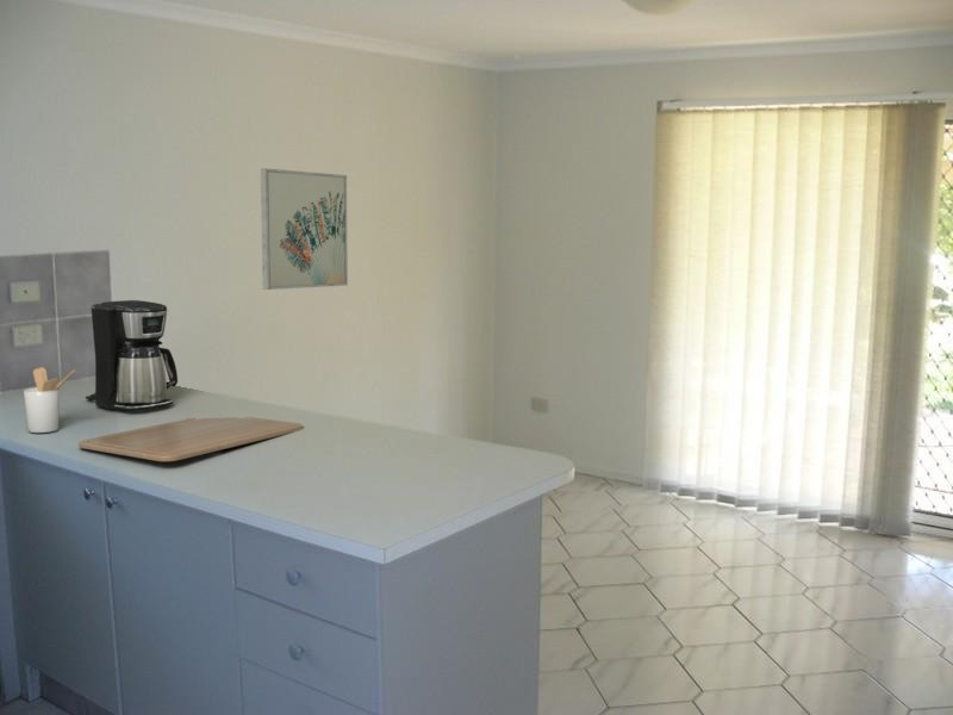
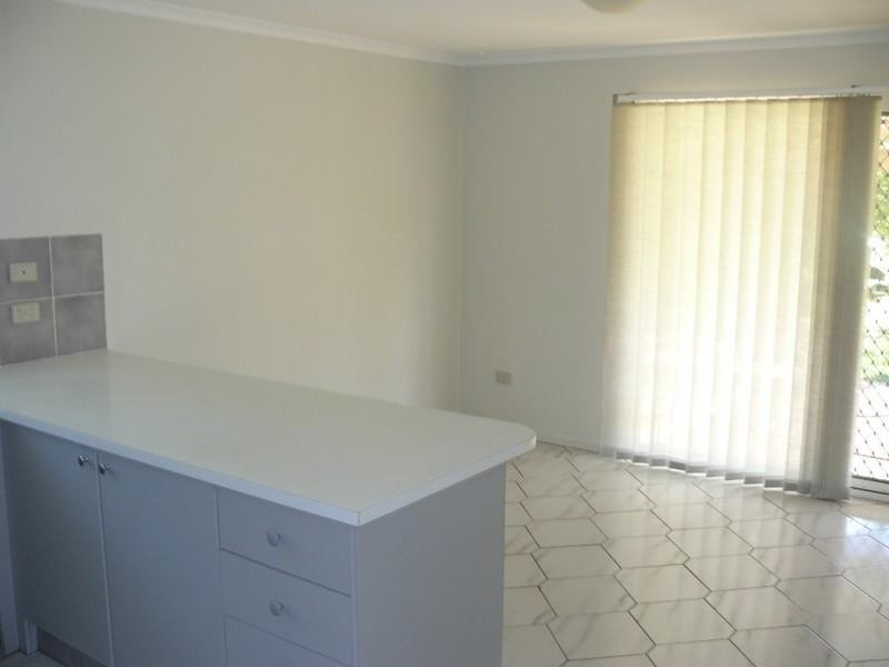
- coffee maker [85,299,179,412]
- chopping board [77,416,304,462]
- wall art [260,167,349,291]
- utensil holder [23,366,76,434]
